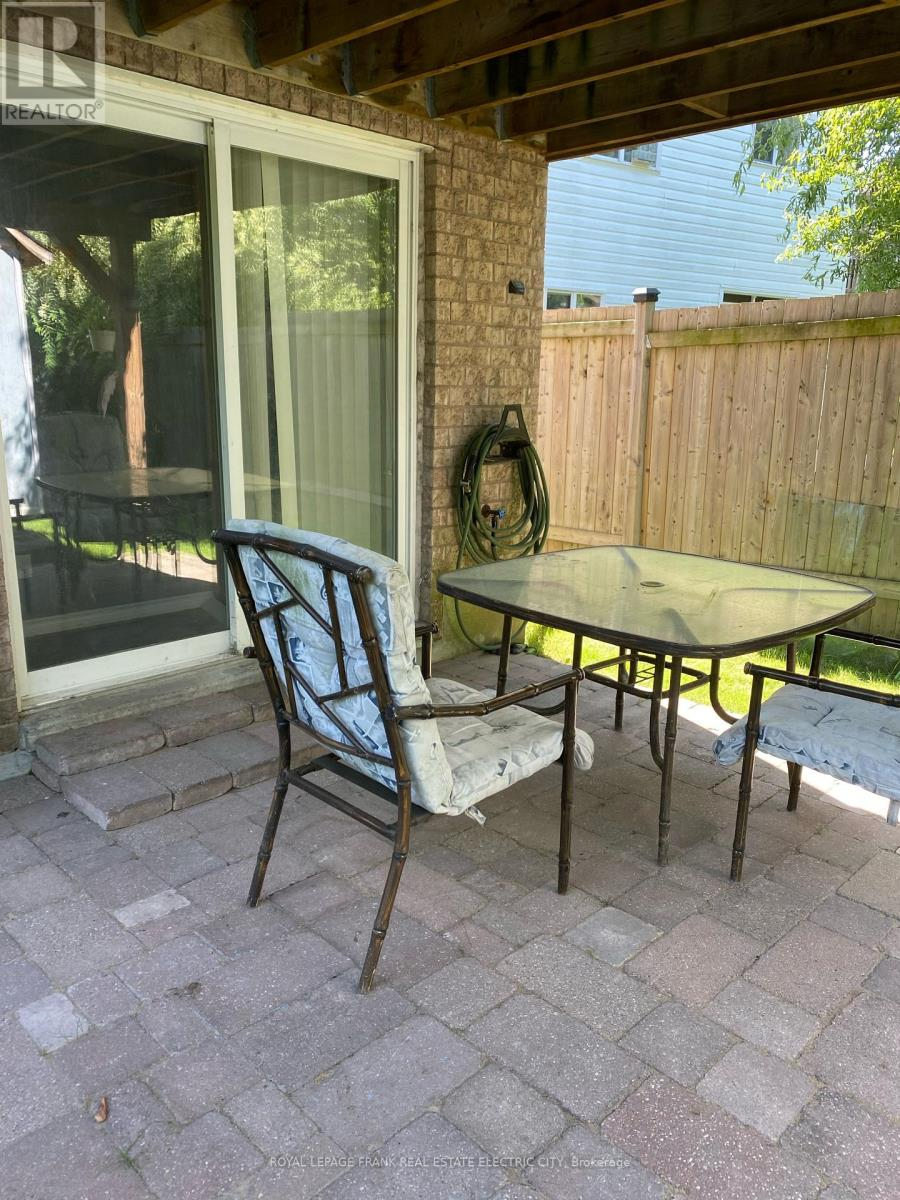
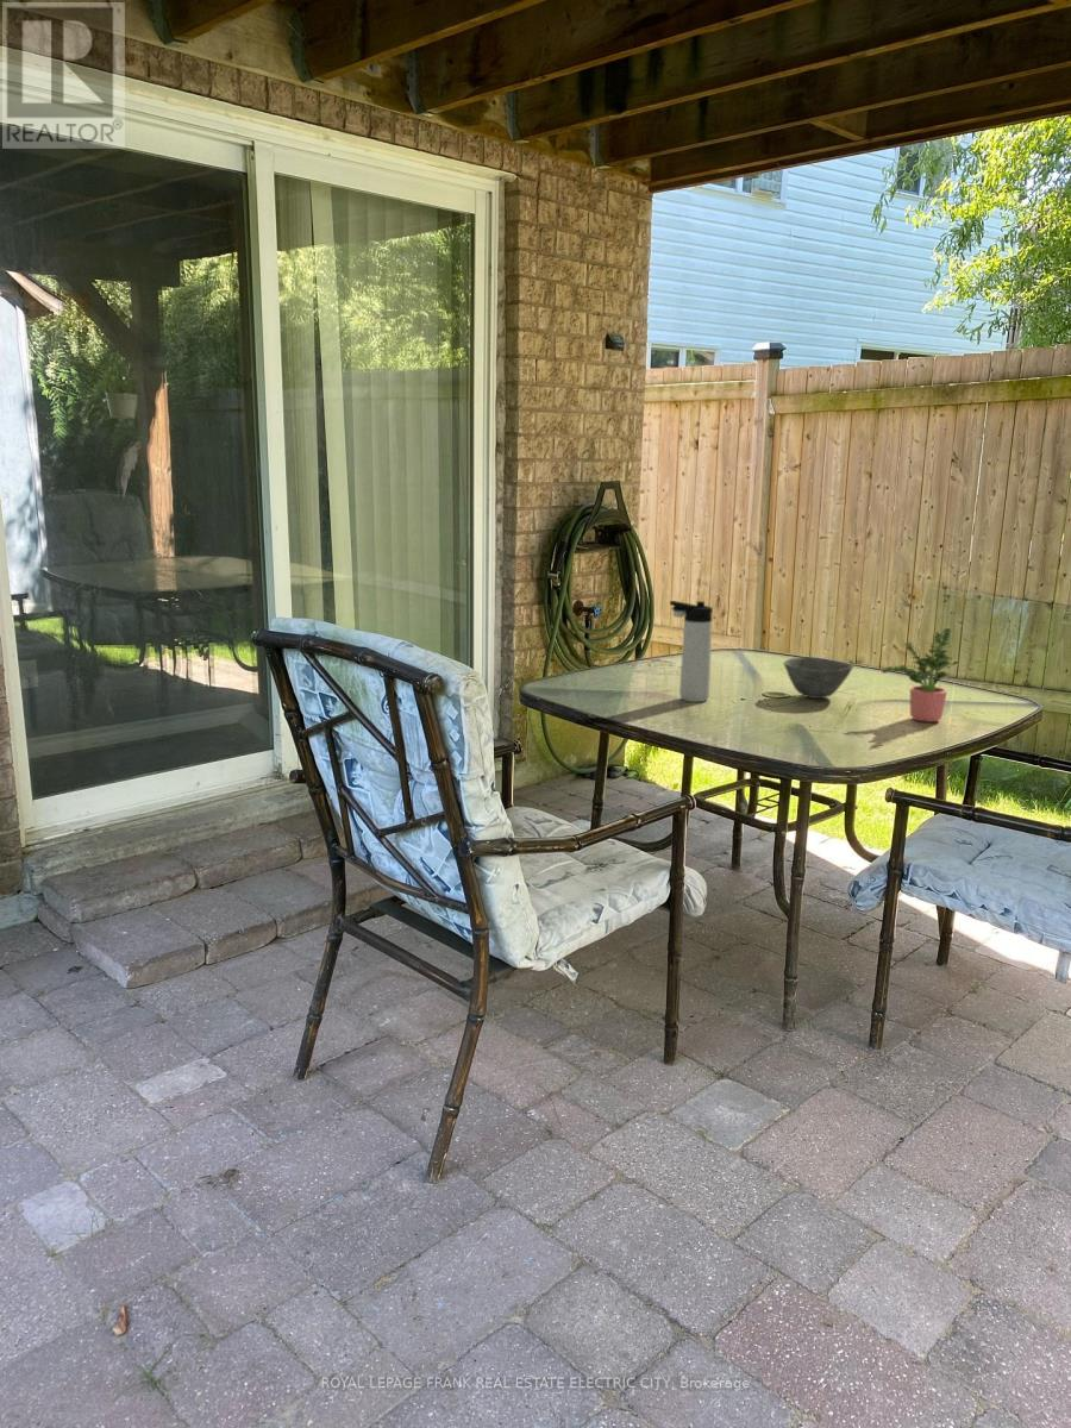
+ thermos bottle [669,600,714,703]
+ potted plant [881,627,954,724]
+ bowl [783,656,854,700]
